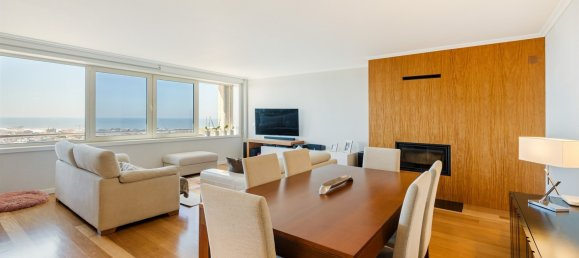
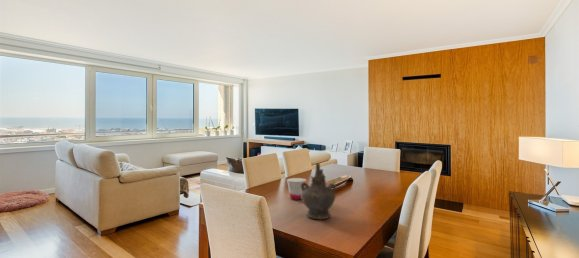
+ ceremonial vessel [301,162,337,220]
+ cup [286,177,307,201]
